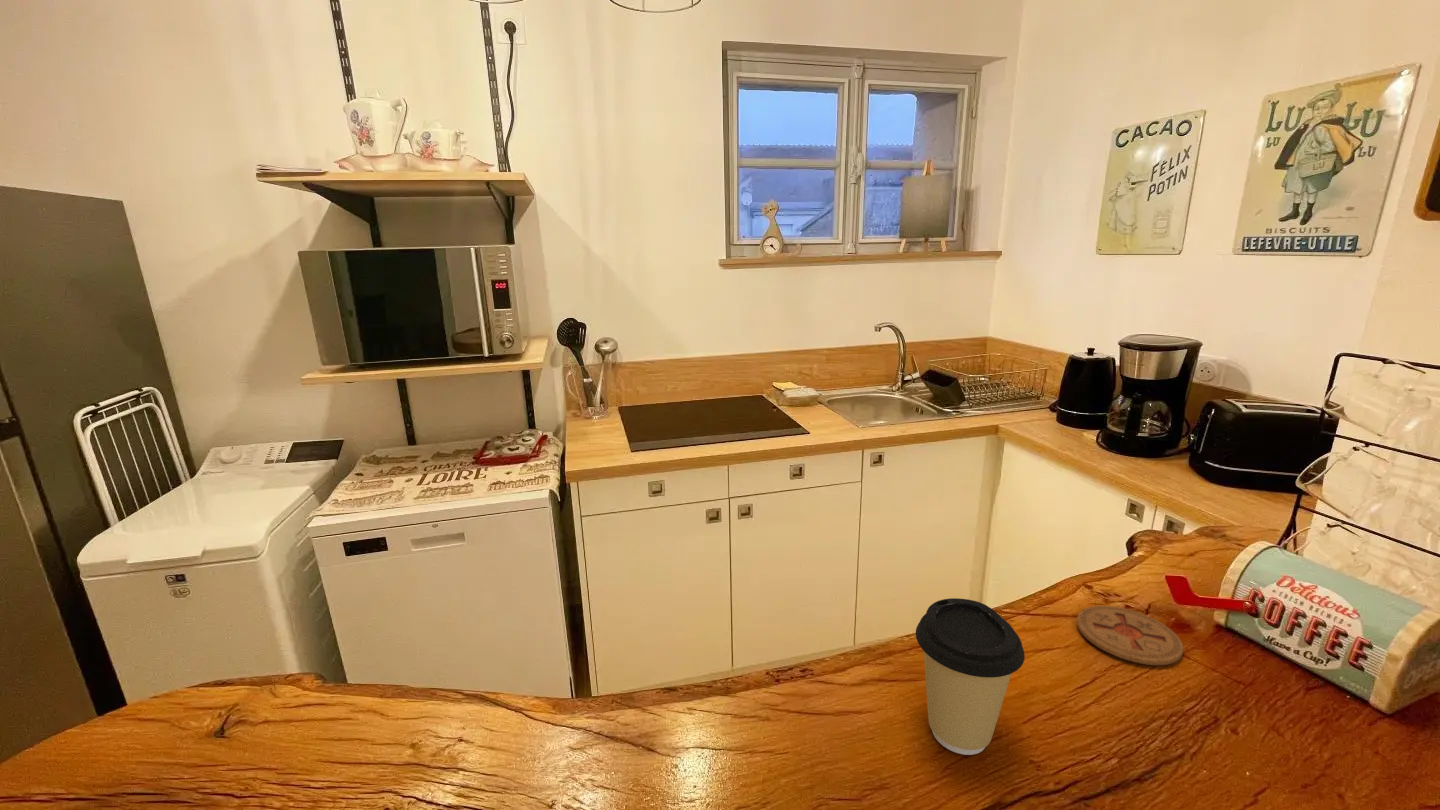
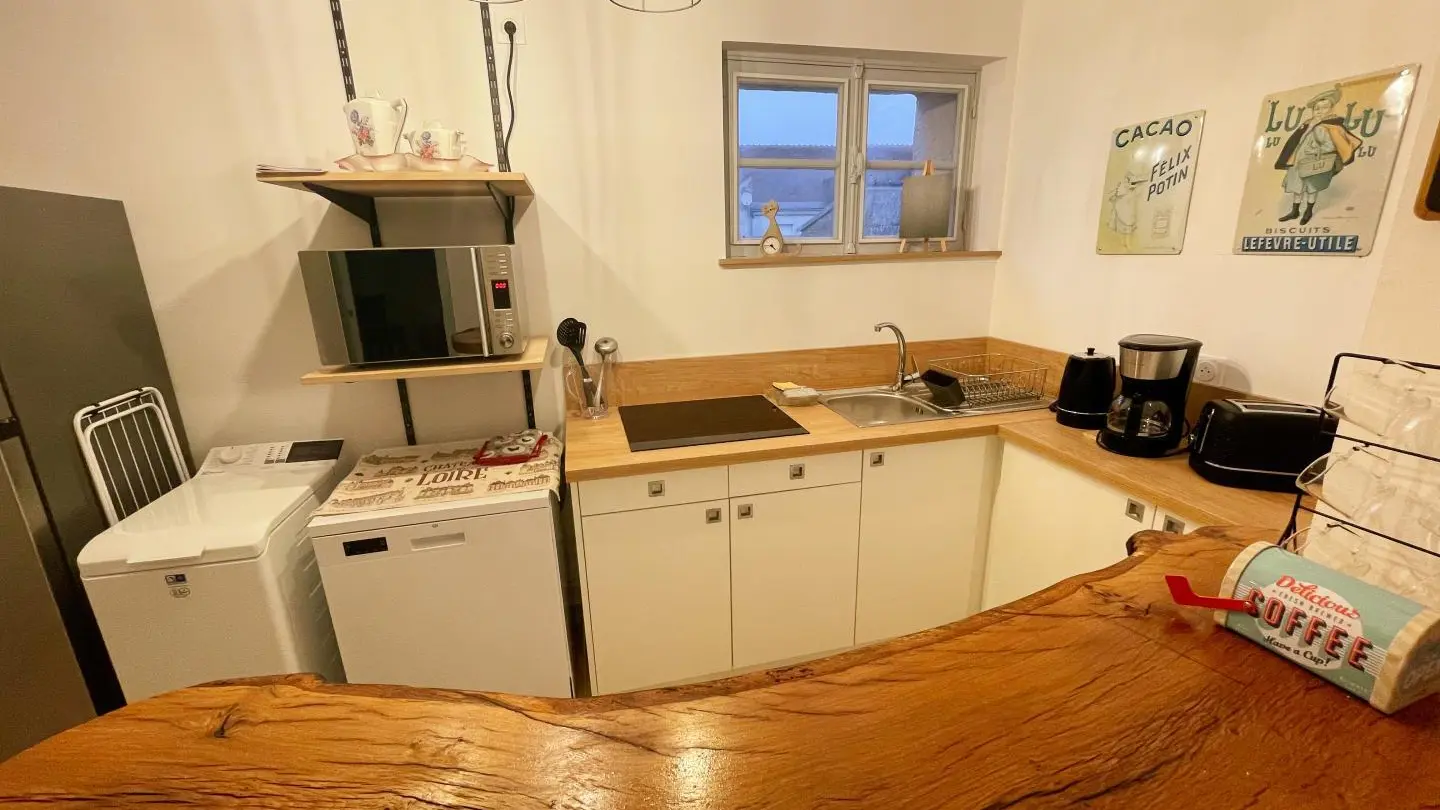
- coffee cup [915,597,1026,756]
- coaster [1076,605,1185,666]
